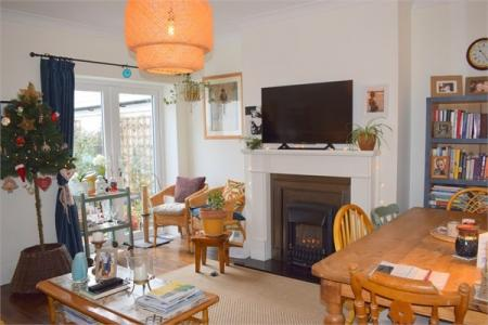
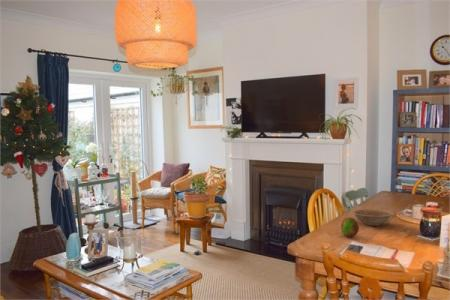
+ bowl [351,208,395,227]
+ fruit [340,216,360,238]
